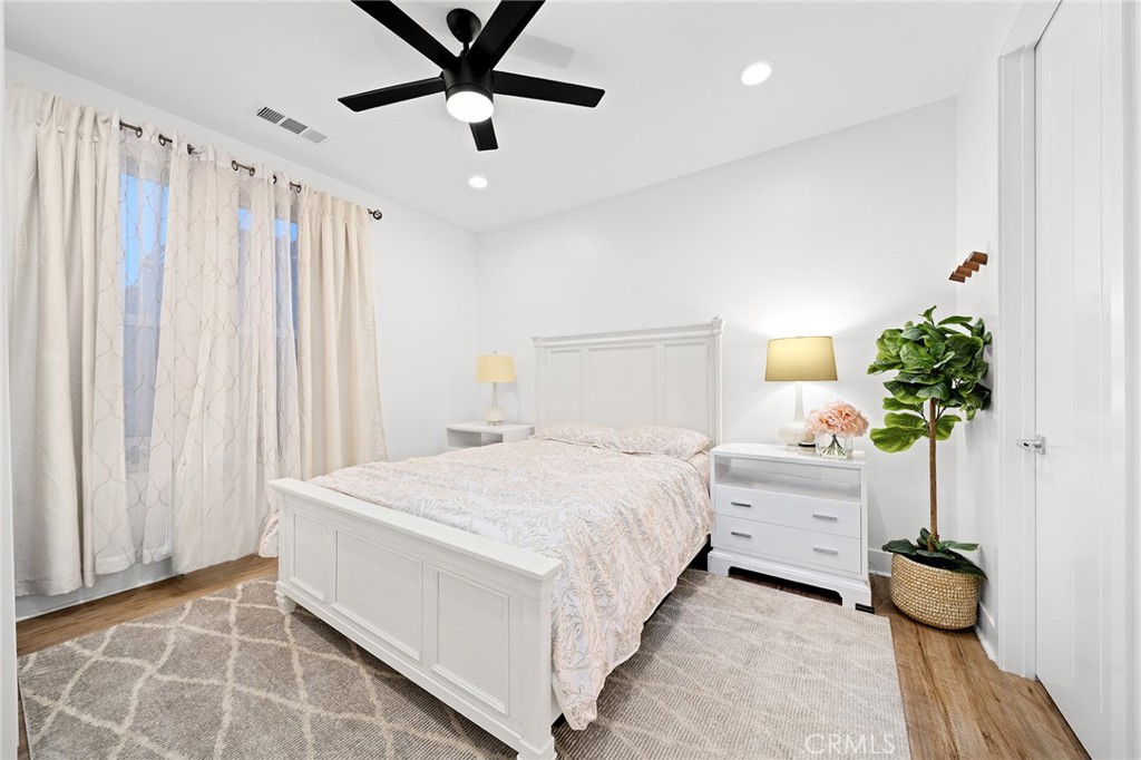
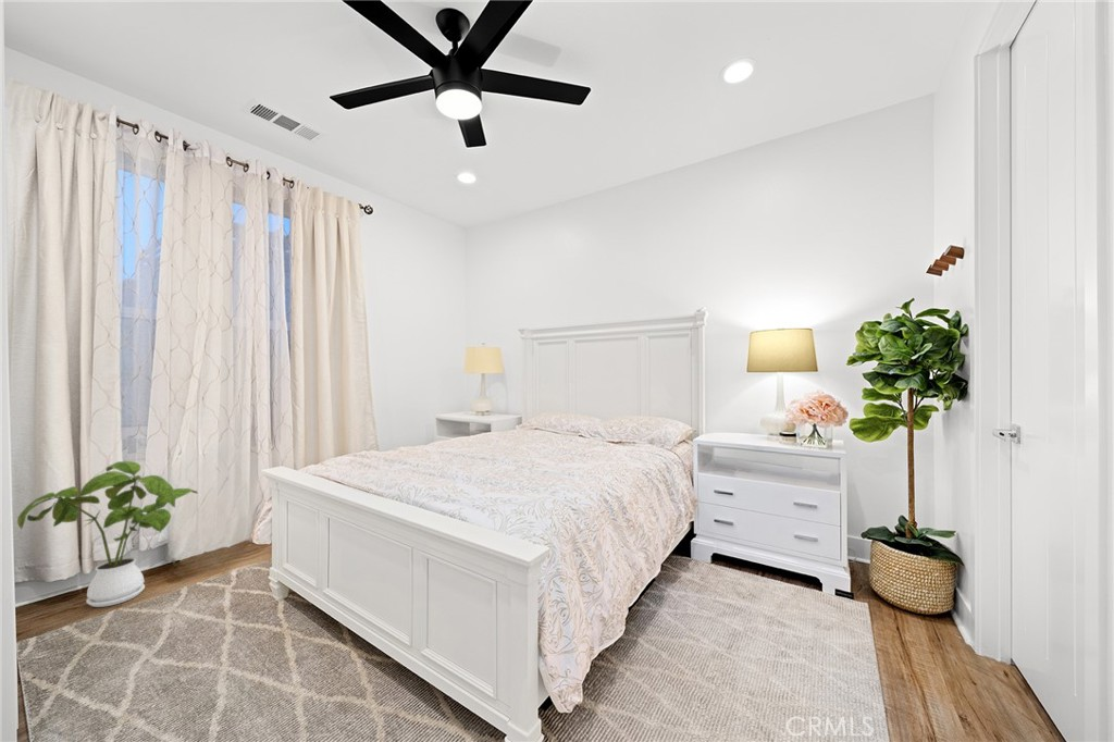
+ house plant [16,460,199,608]
